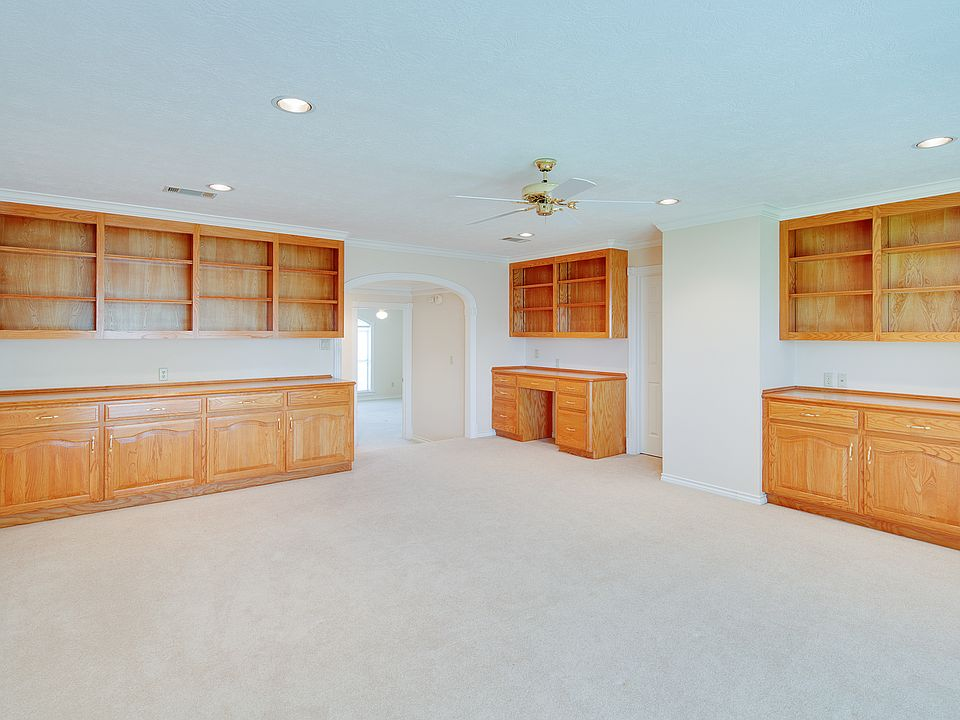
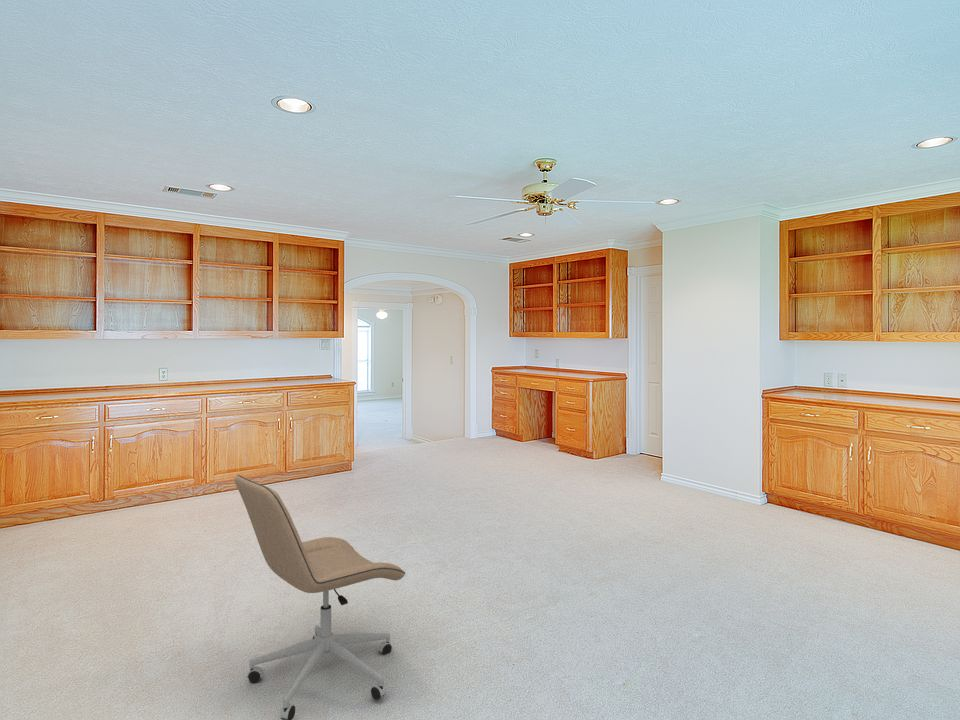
+ office chair [234,474,406,720]
